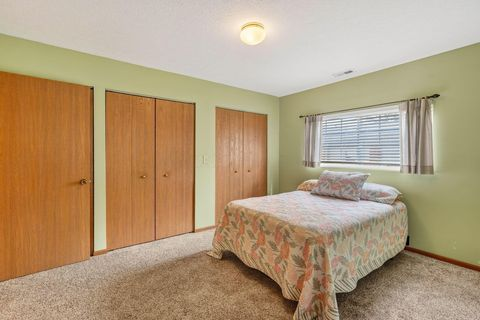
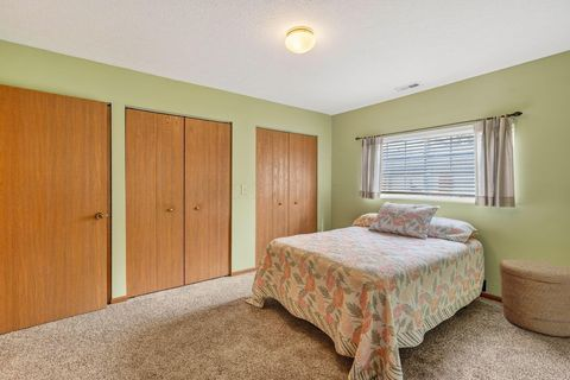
+ basket [498,258,570,338]
